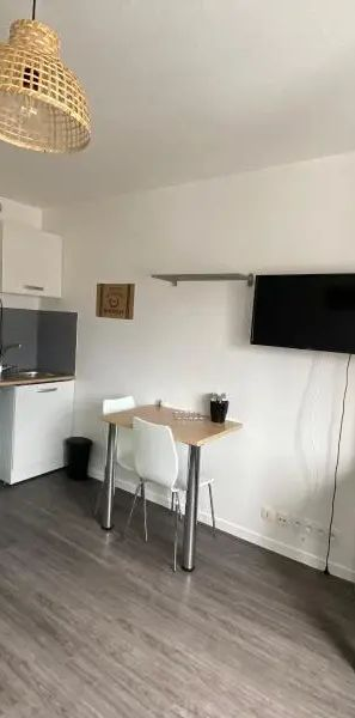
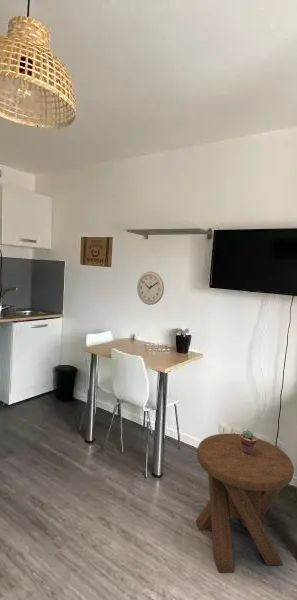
+ wall clock [136,271,165,306]
+ potted succulent [240,429,257,455]
+ music stool [195,433,295,574]
